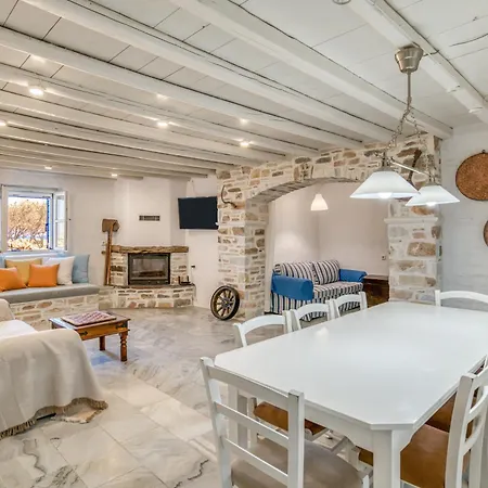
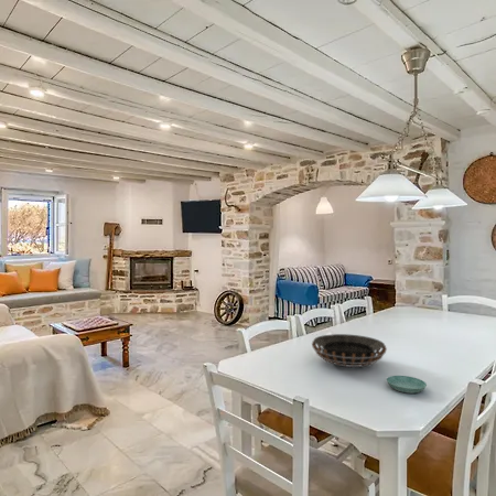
+ saucer [386,375,428,395]
+ decorative bowl [311,333,388,368]
